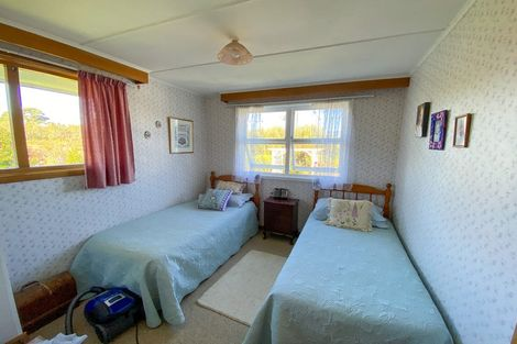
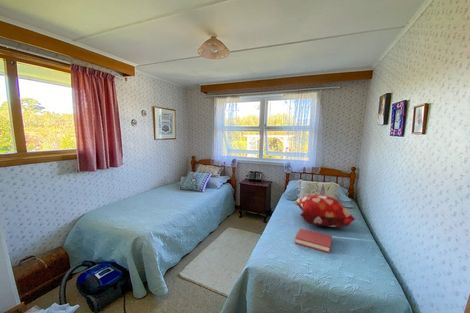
+ hardback book [294,227,333,254]
+ decorative pillow [295,194,356,228]
